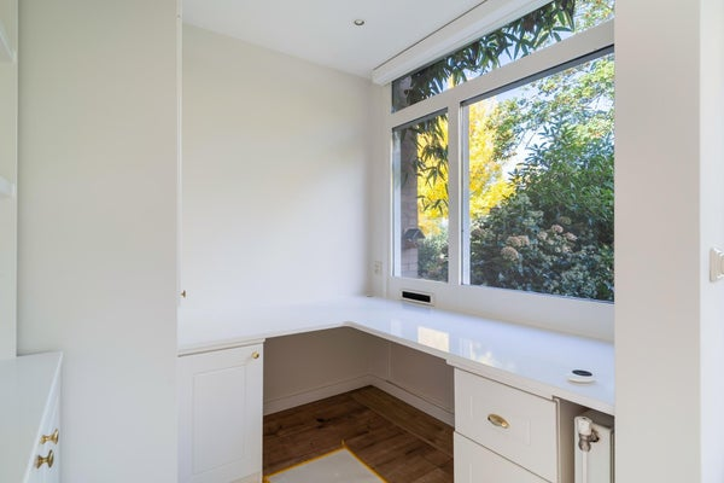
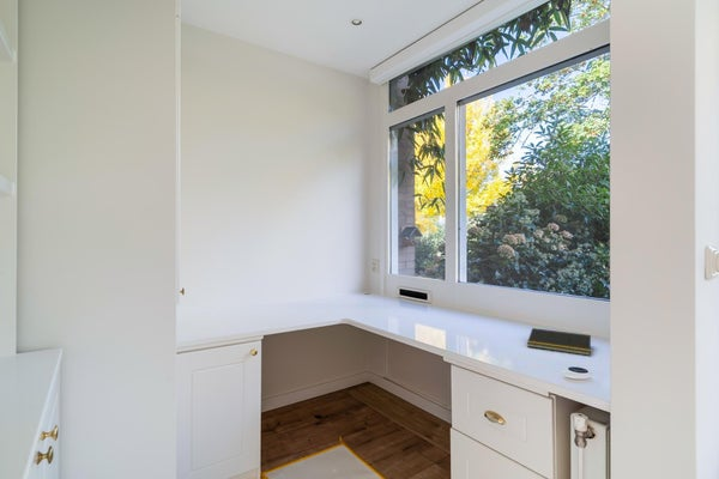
+ notepad [526,327,592,357]
